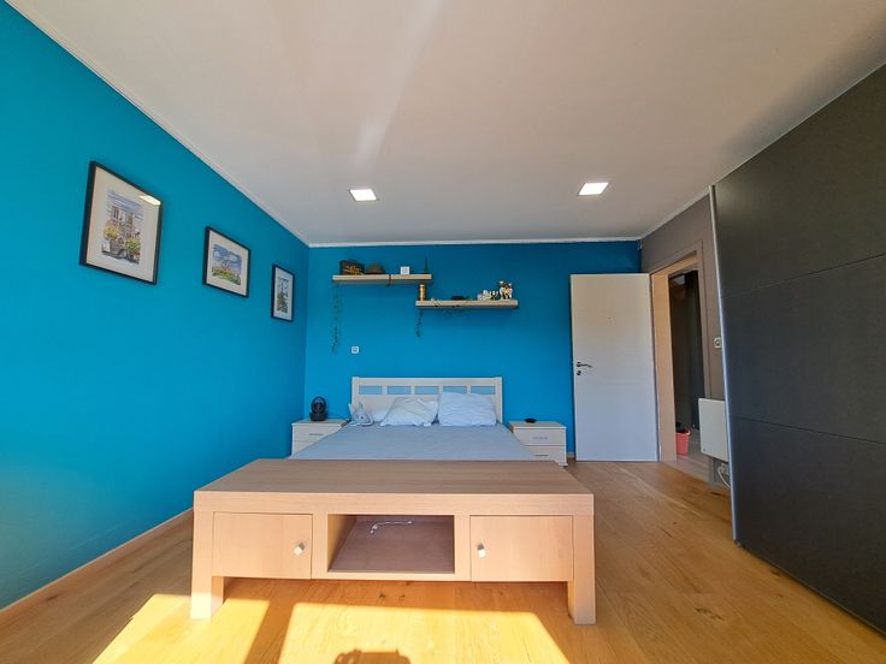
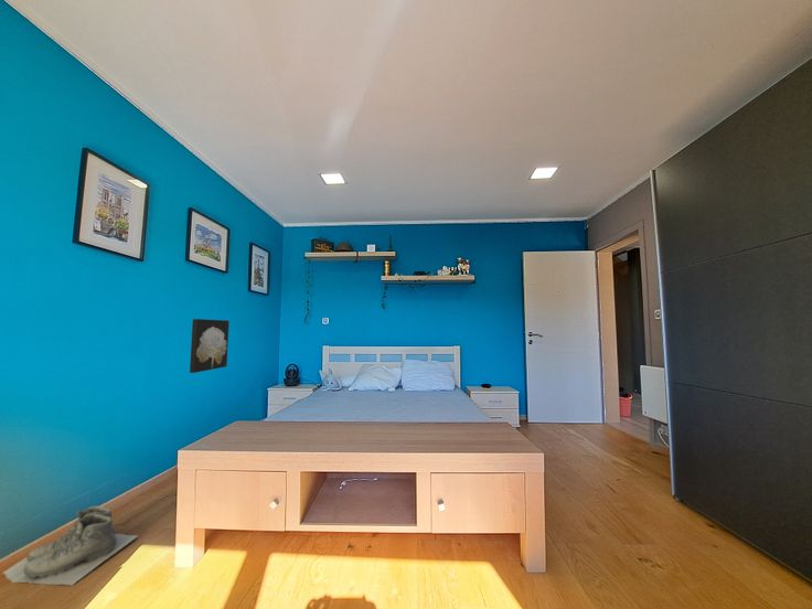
+ wall art [189,318,231,374]
+ boots [1,505,139,587]
